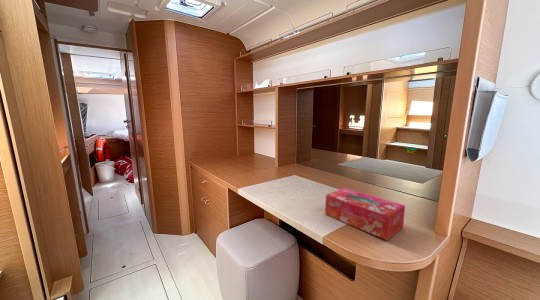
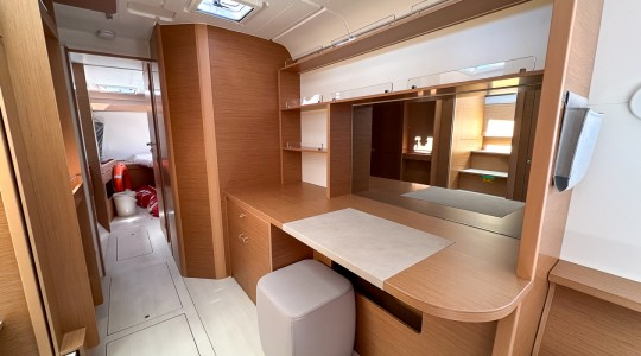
- tissue box [324,187,406,241]
